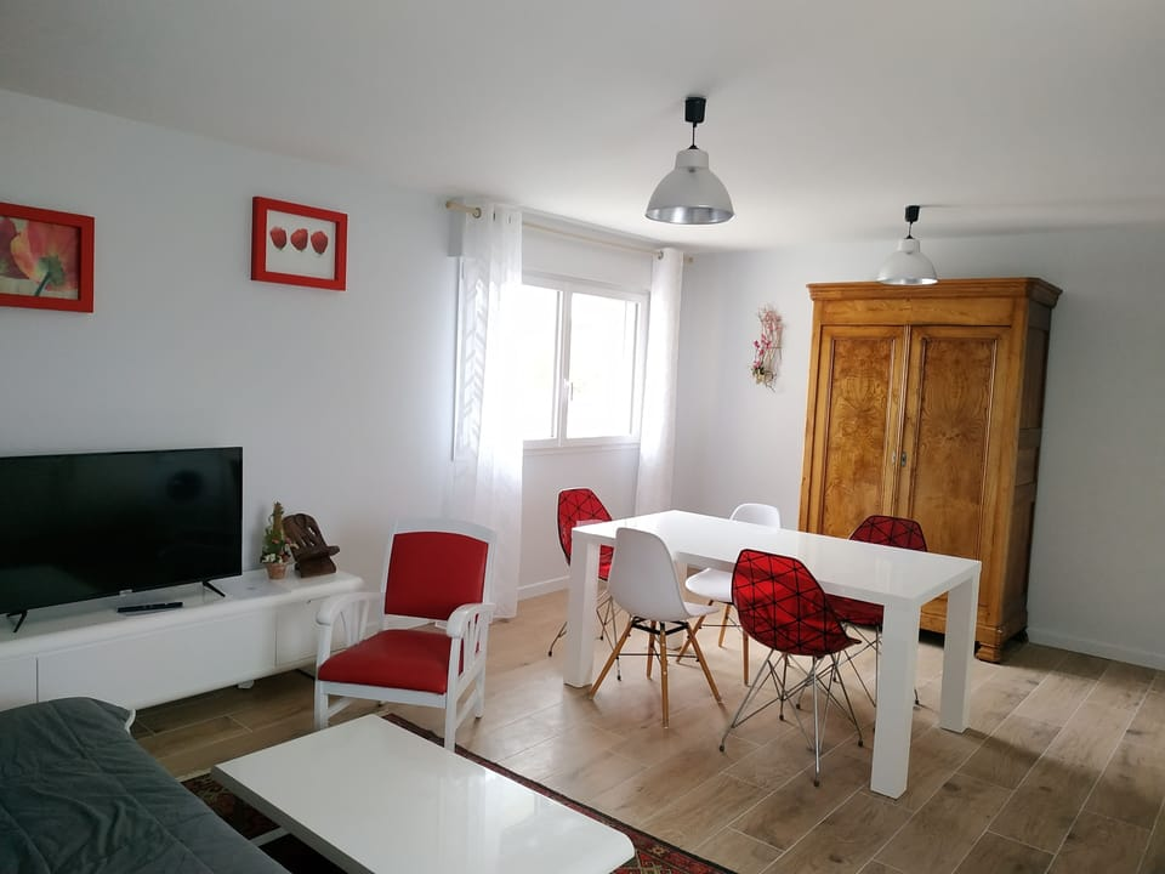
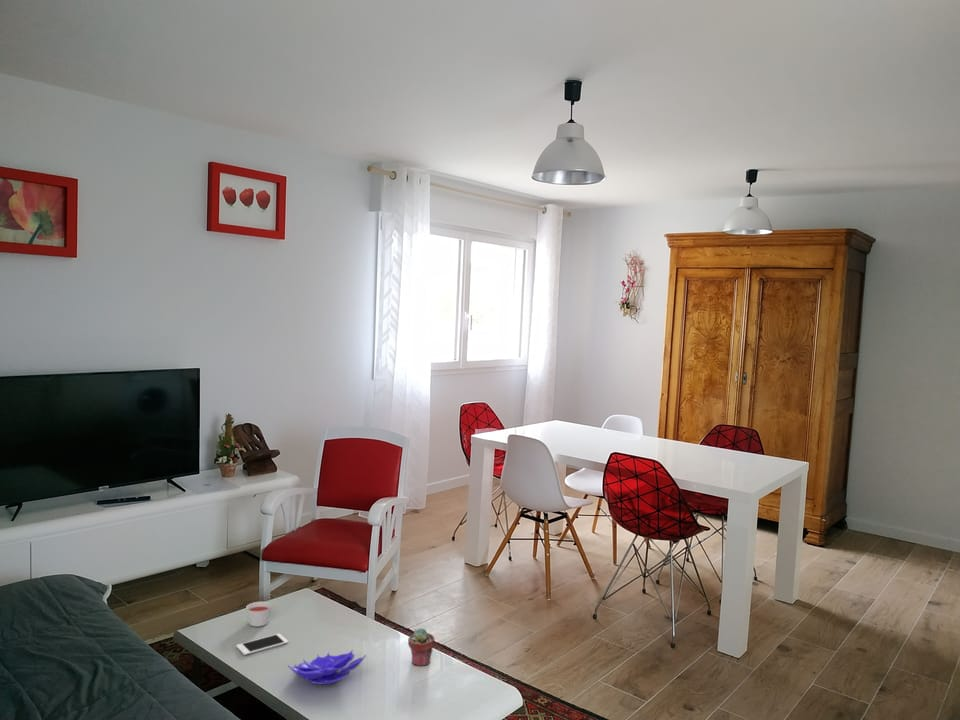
+ cell phone [235,633,289,656]
+ decorative bowl [287,649,367,686]
+ potted succulent [407,627,436,667]
+ candle [245,601,273,628]
